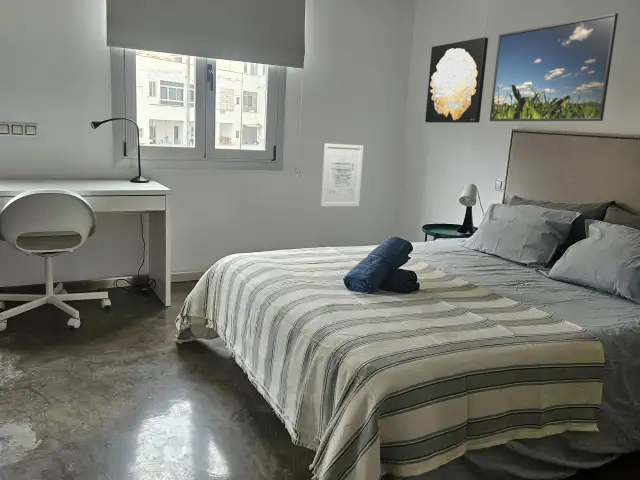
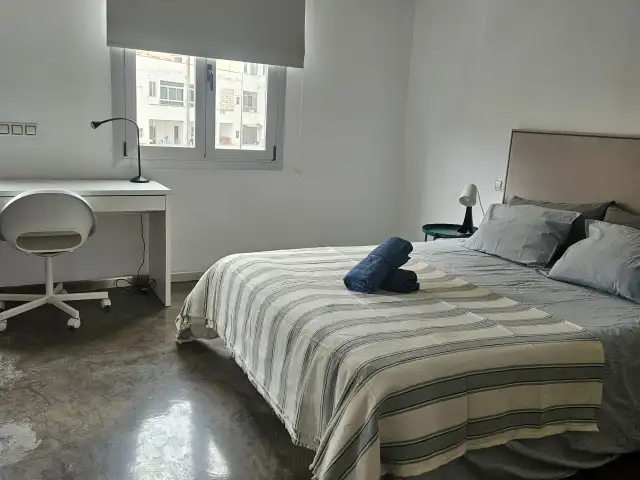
- wall art [320,142,364,207]
- wall art [424,36,489,124]
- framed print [489,12,619,122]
